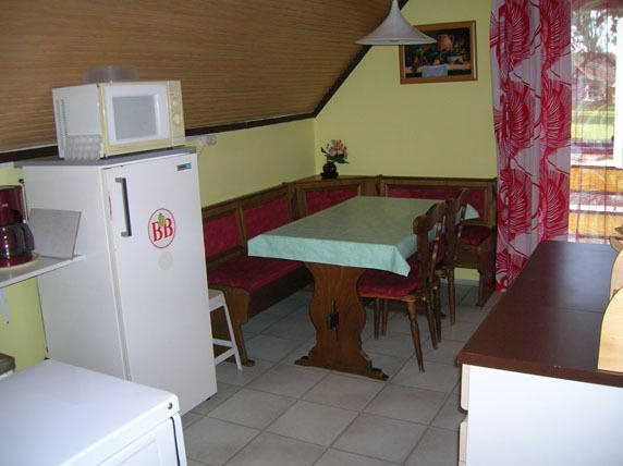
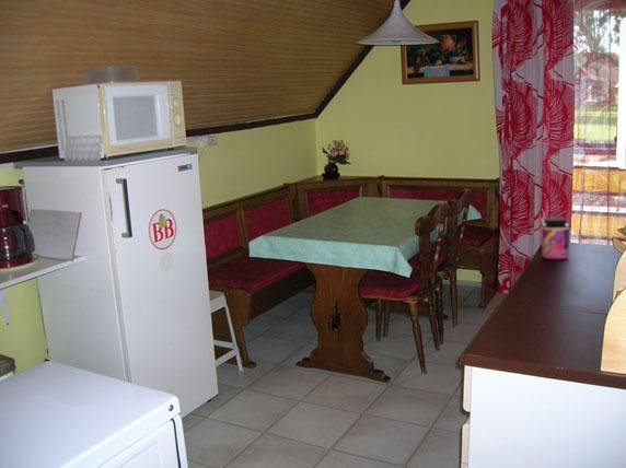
+ jar [541,217,570,261]
